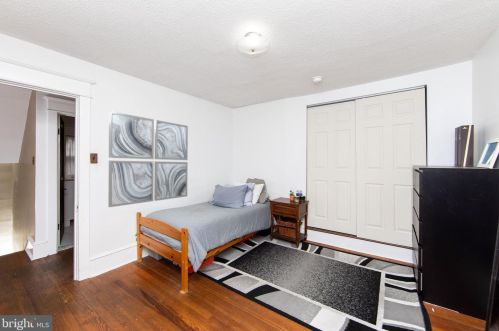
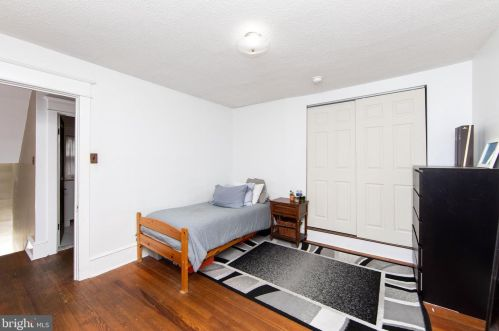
- wall art [107,110,189,208]
